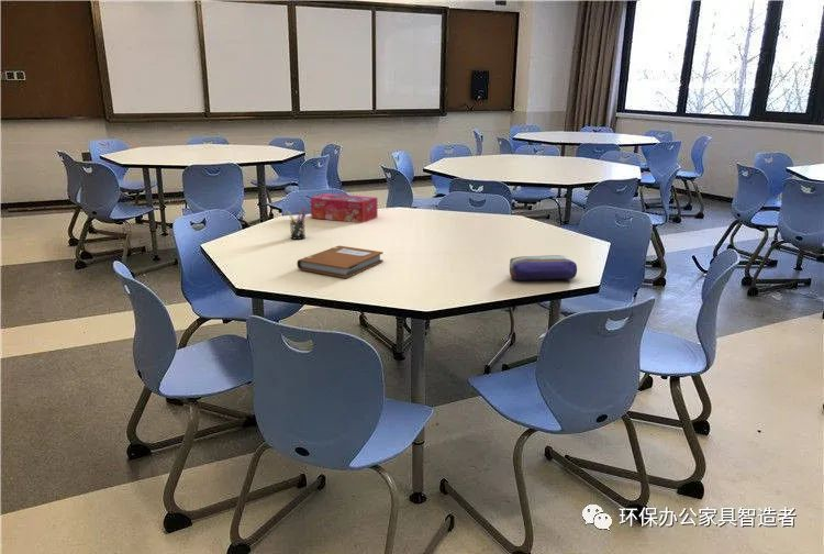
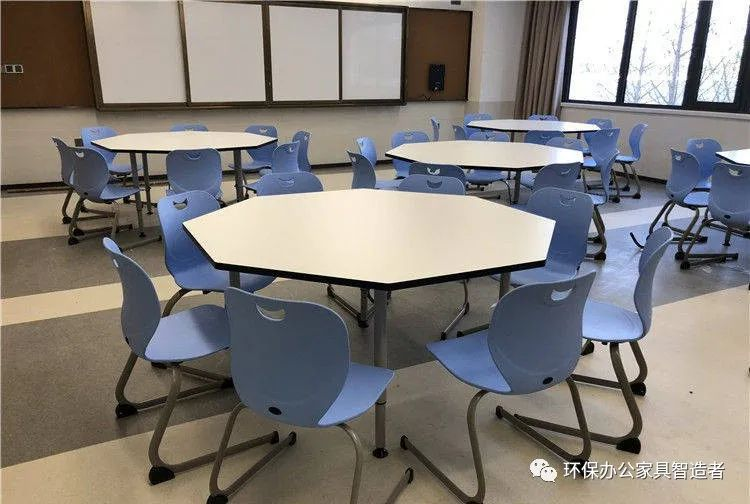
- notebook [296,245,385,279]
- pen holder [286,208,307,241]
- tissue box [310,192,379,224]
- pencil case [509,254,578,281]
